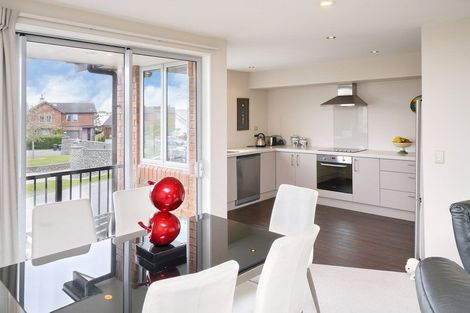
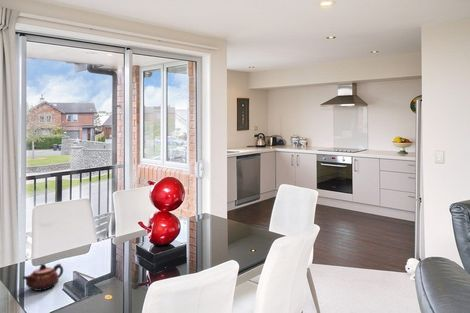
+ teapot [22,262,64,292]
